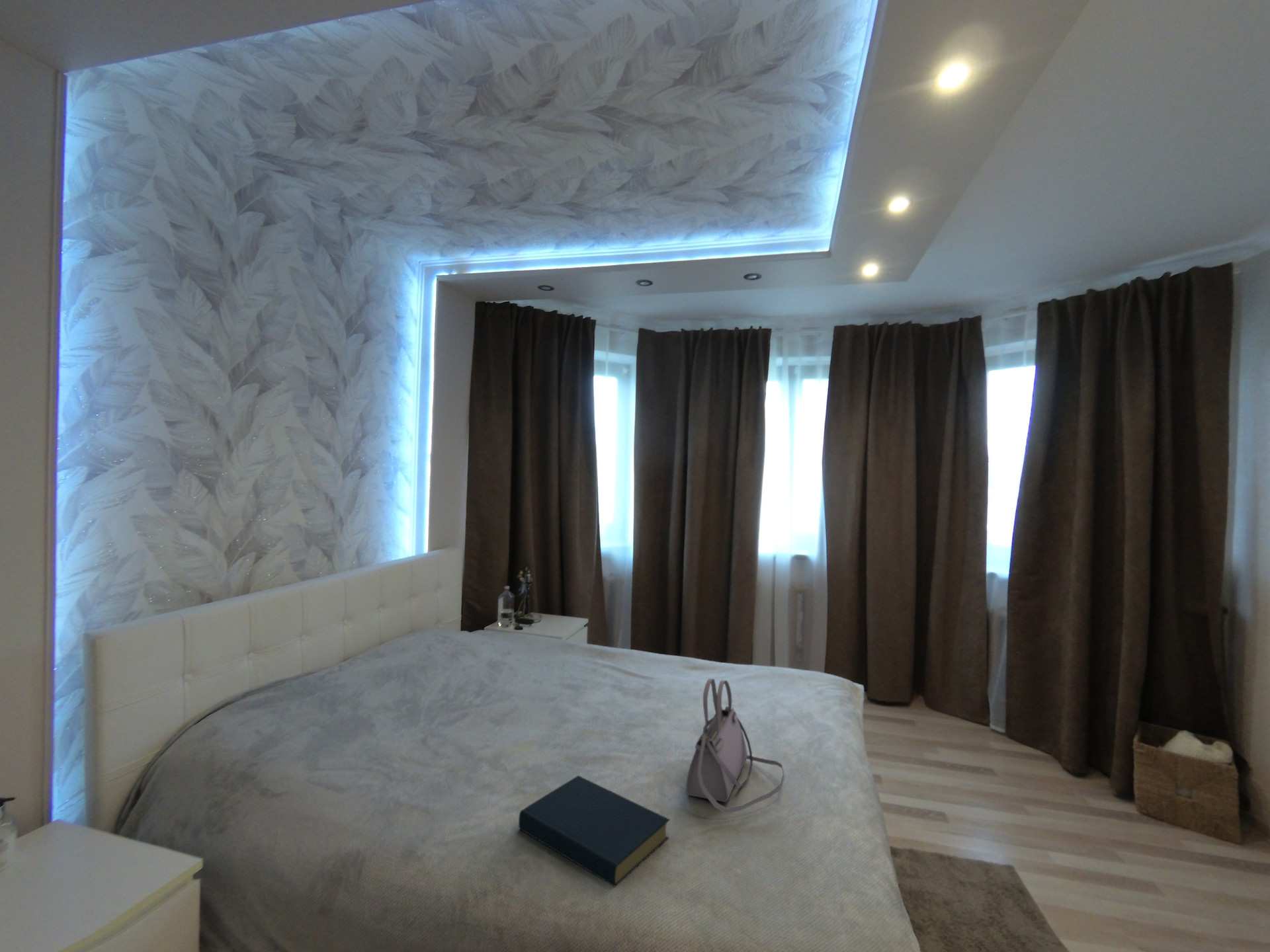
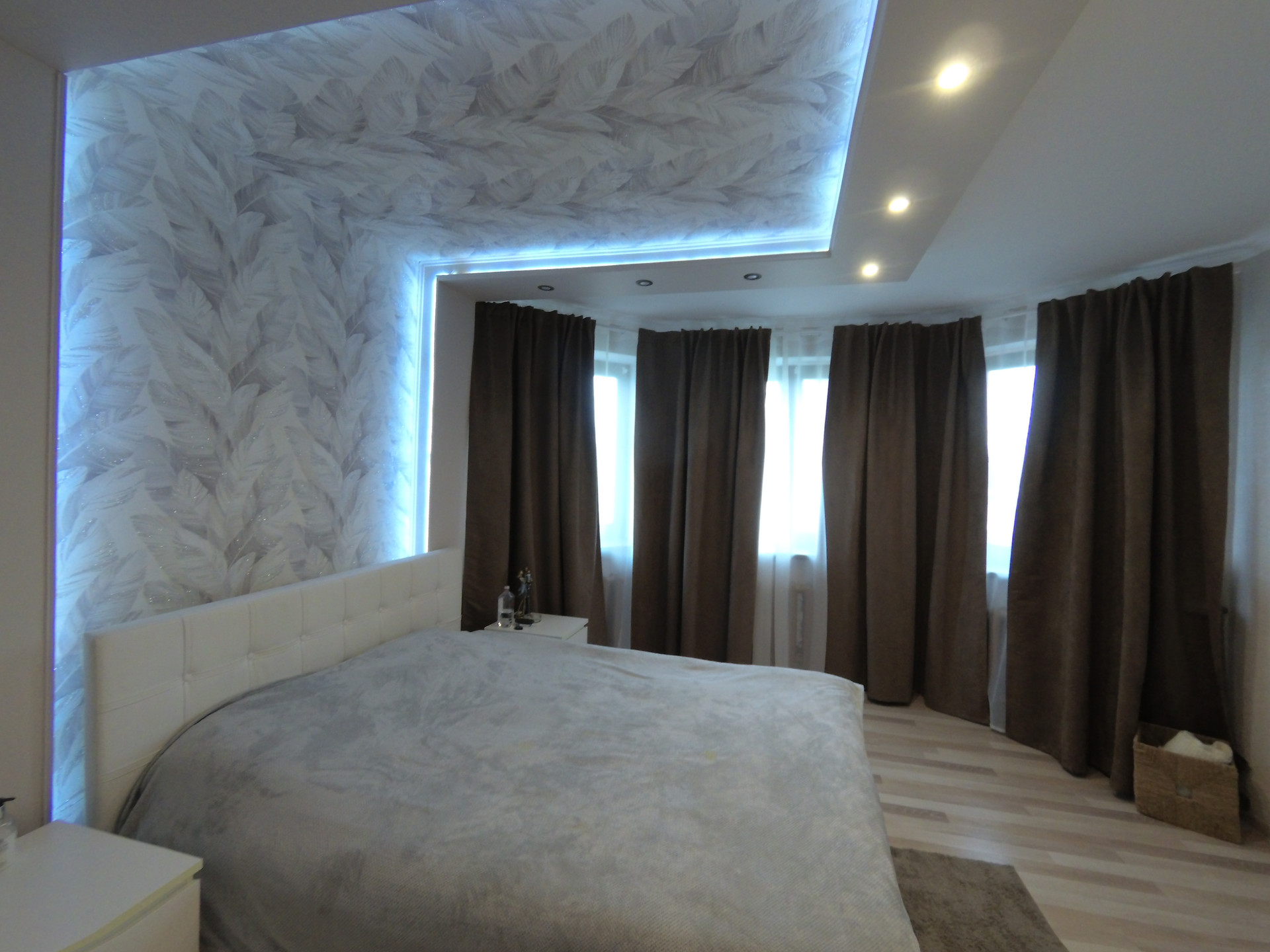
- hardback book [518,775,671,887]
- handbag [685,678,786,814]
